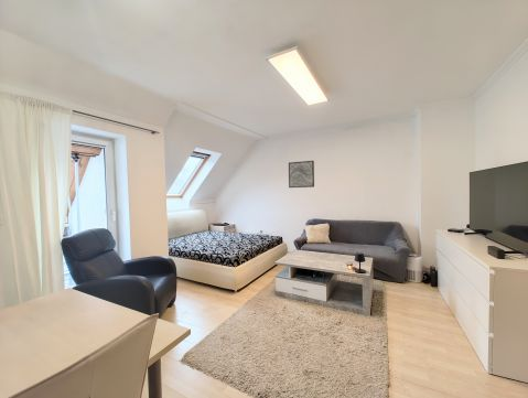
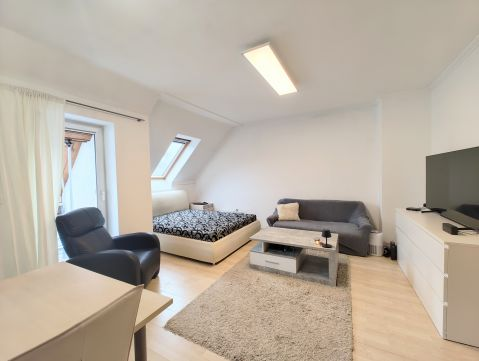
- wall art [288,160,315,189]
